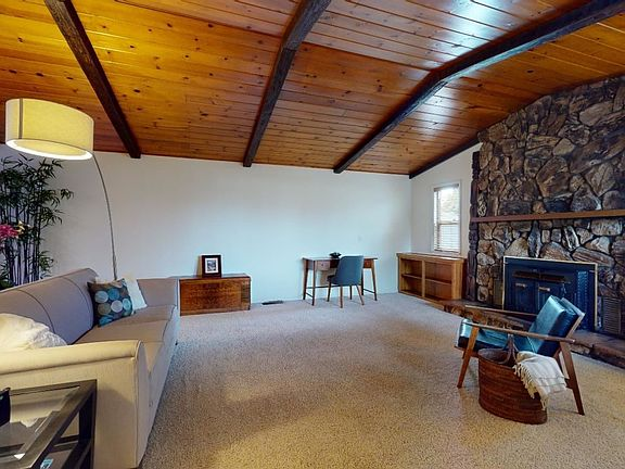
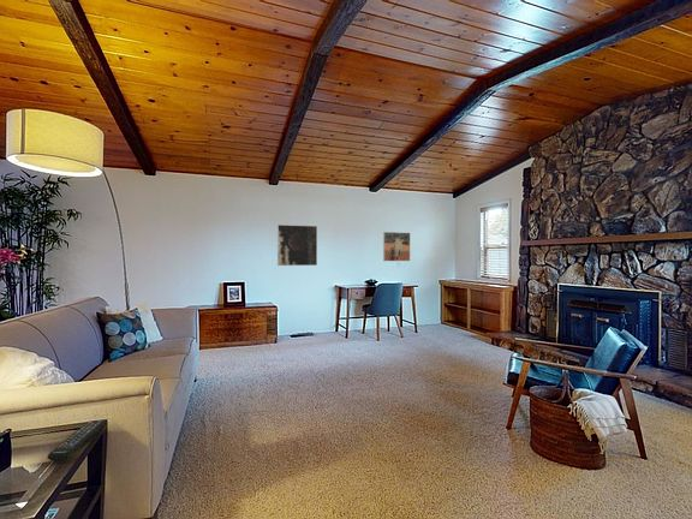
+ remote control [47,419,107,463]
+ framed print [276,223,318,267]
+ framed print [382,231,411,262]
